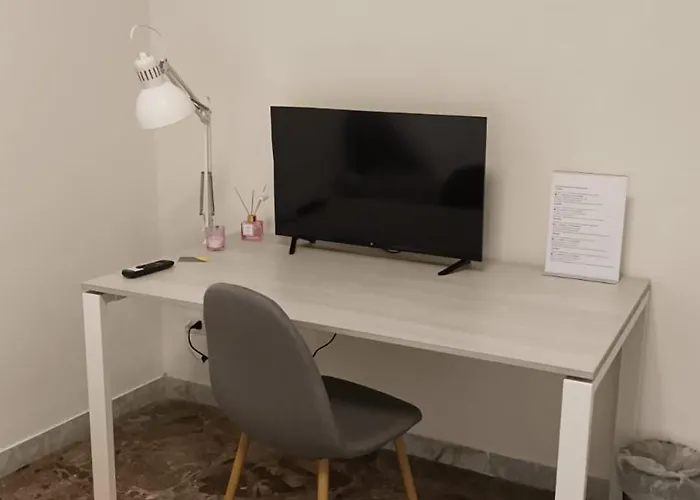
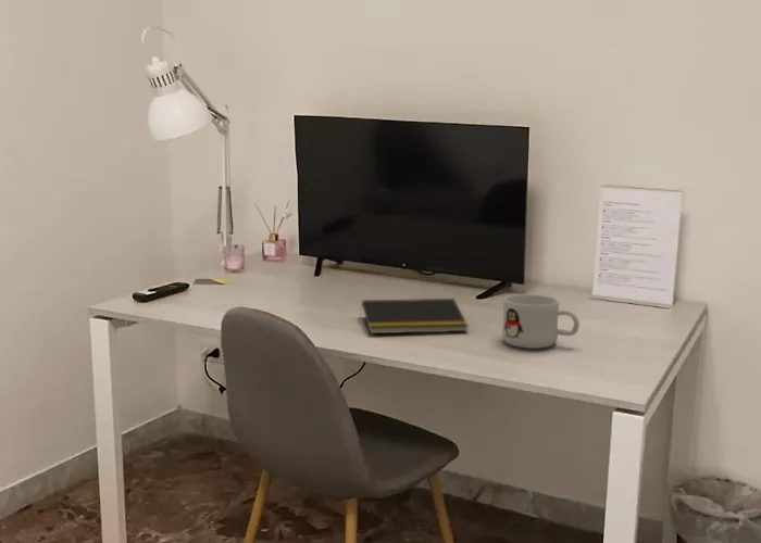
+ mug [501,293,581,350]
+ notepad [359,298,470,334]
